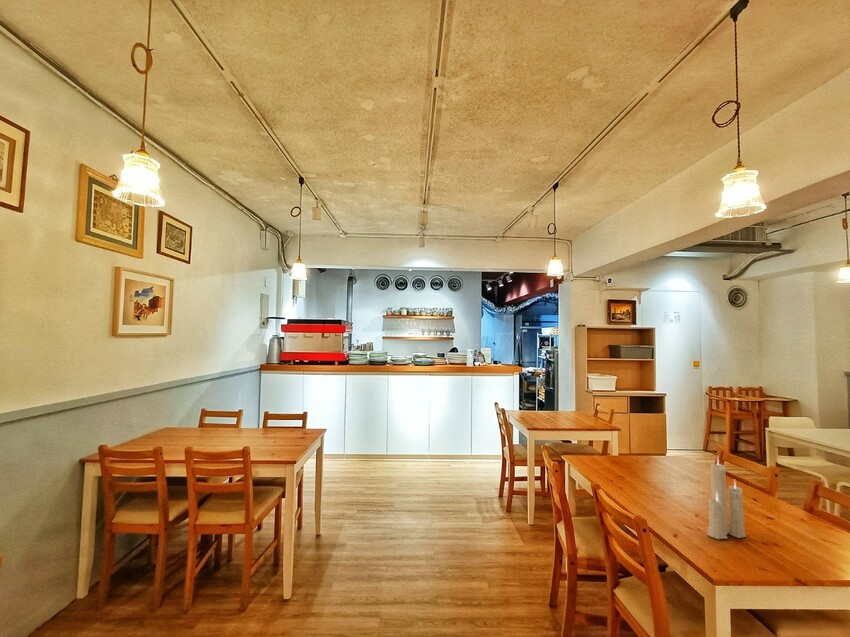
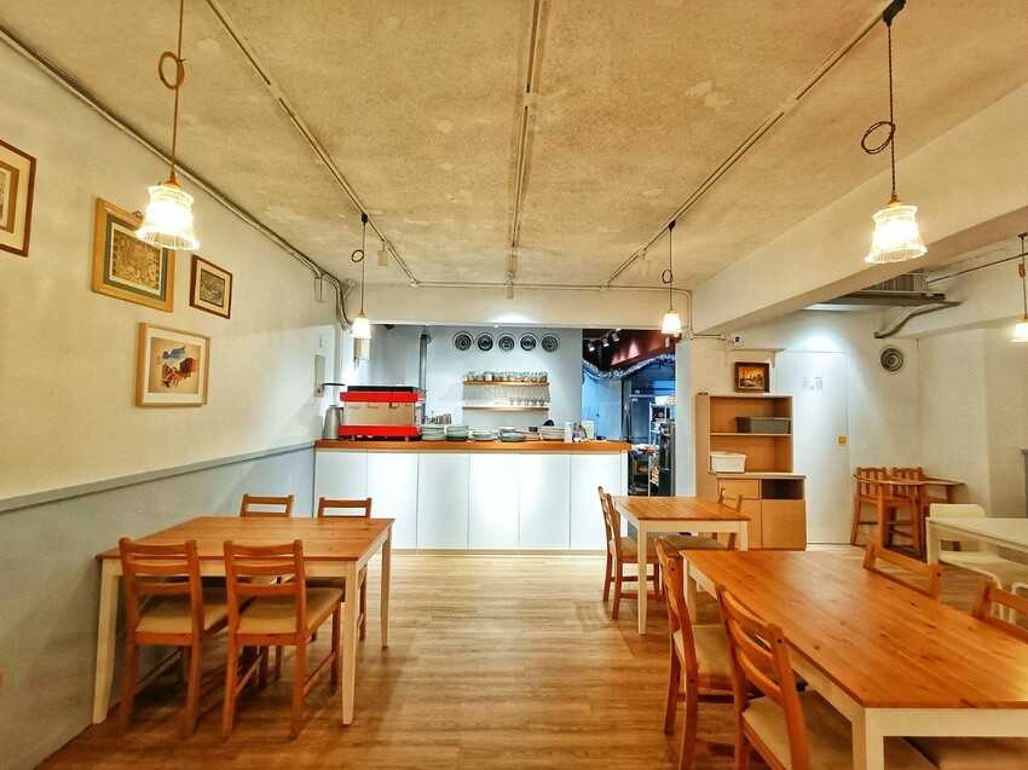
- candle [707,455,747,540]
